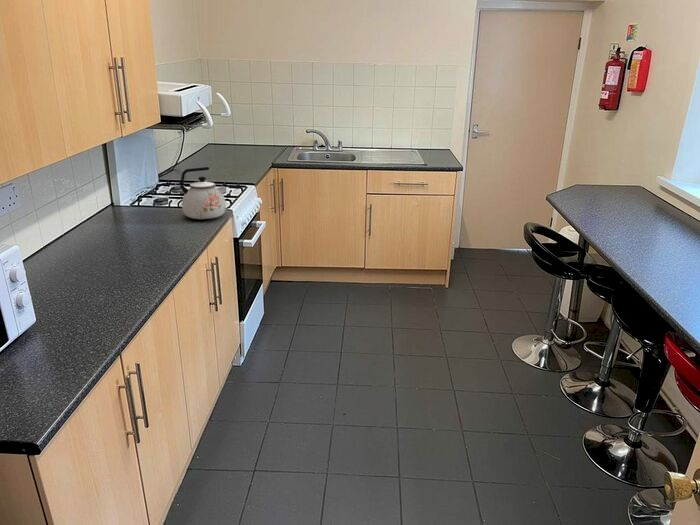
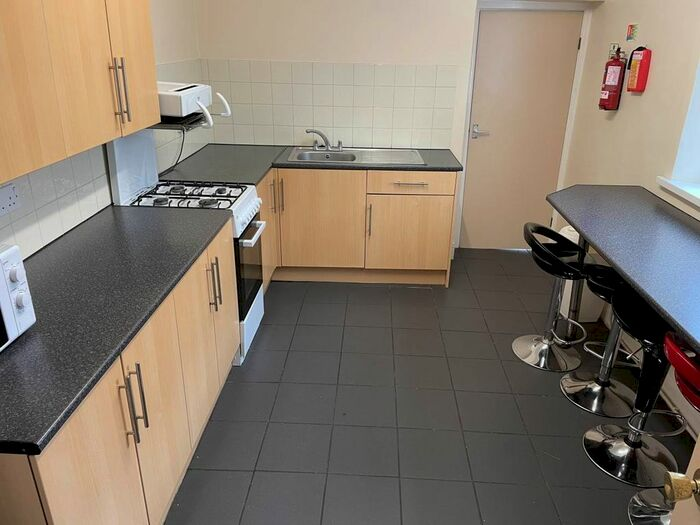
- kettle [179,166,227,220]
